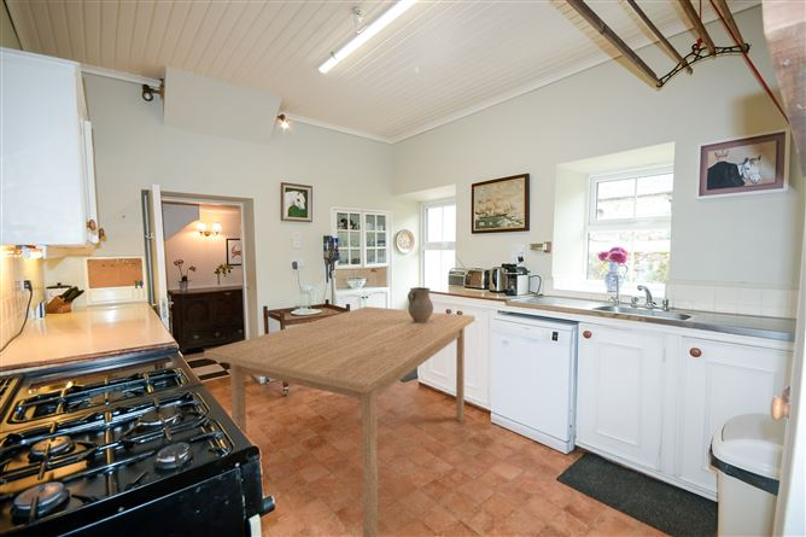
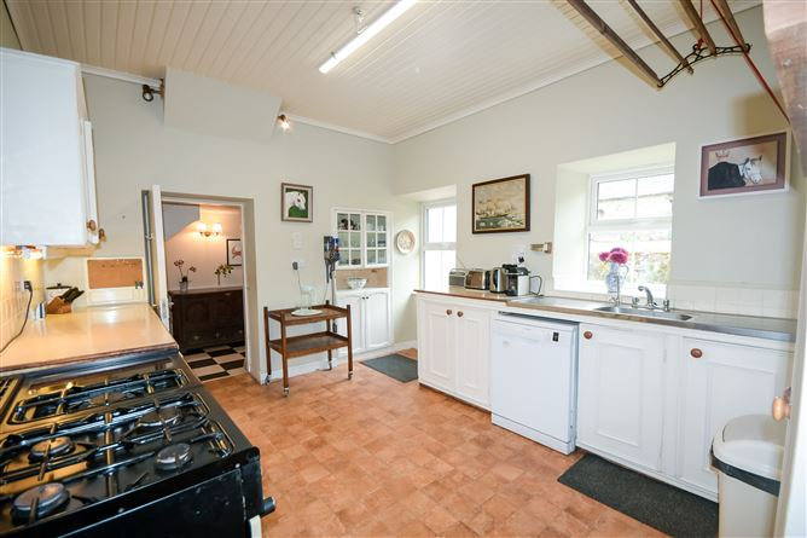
- ceramic pitcher [407,286,434,322]
- table [203,305,475,537]
